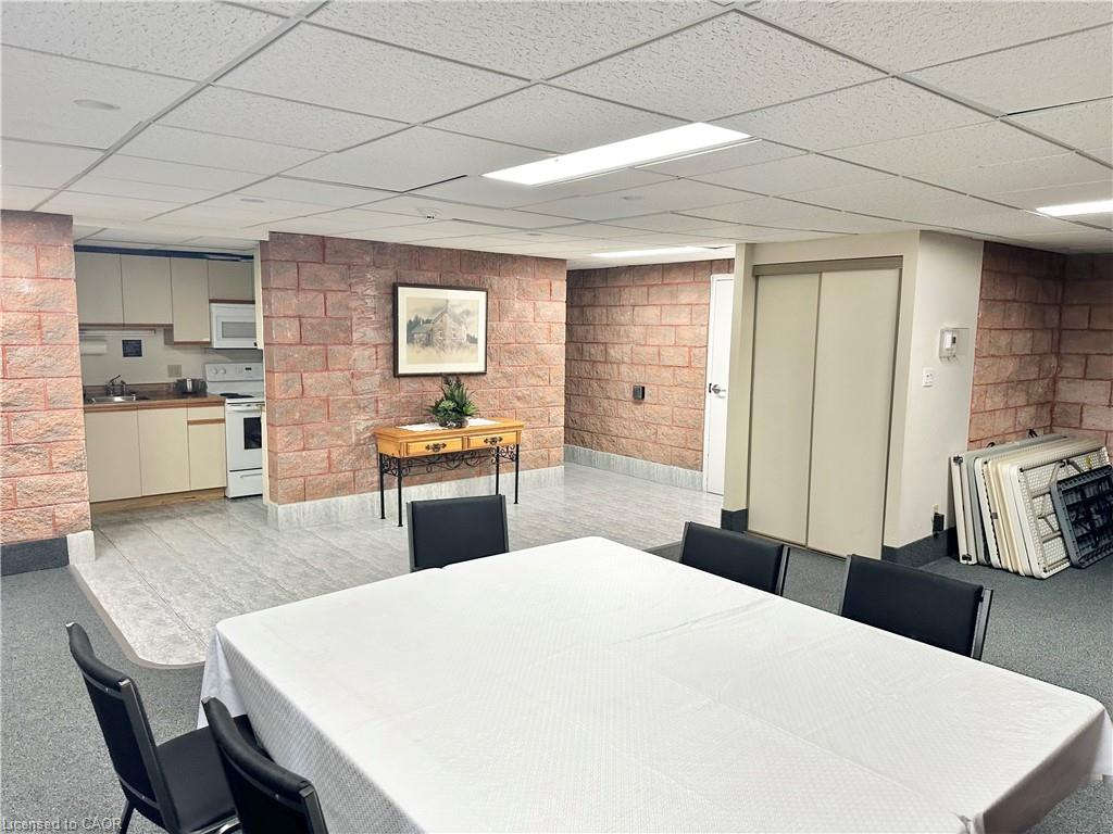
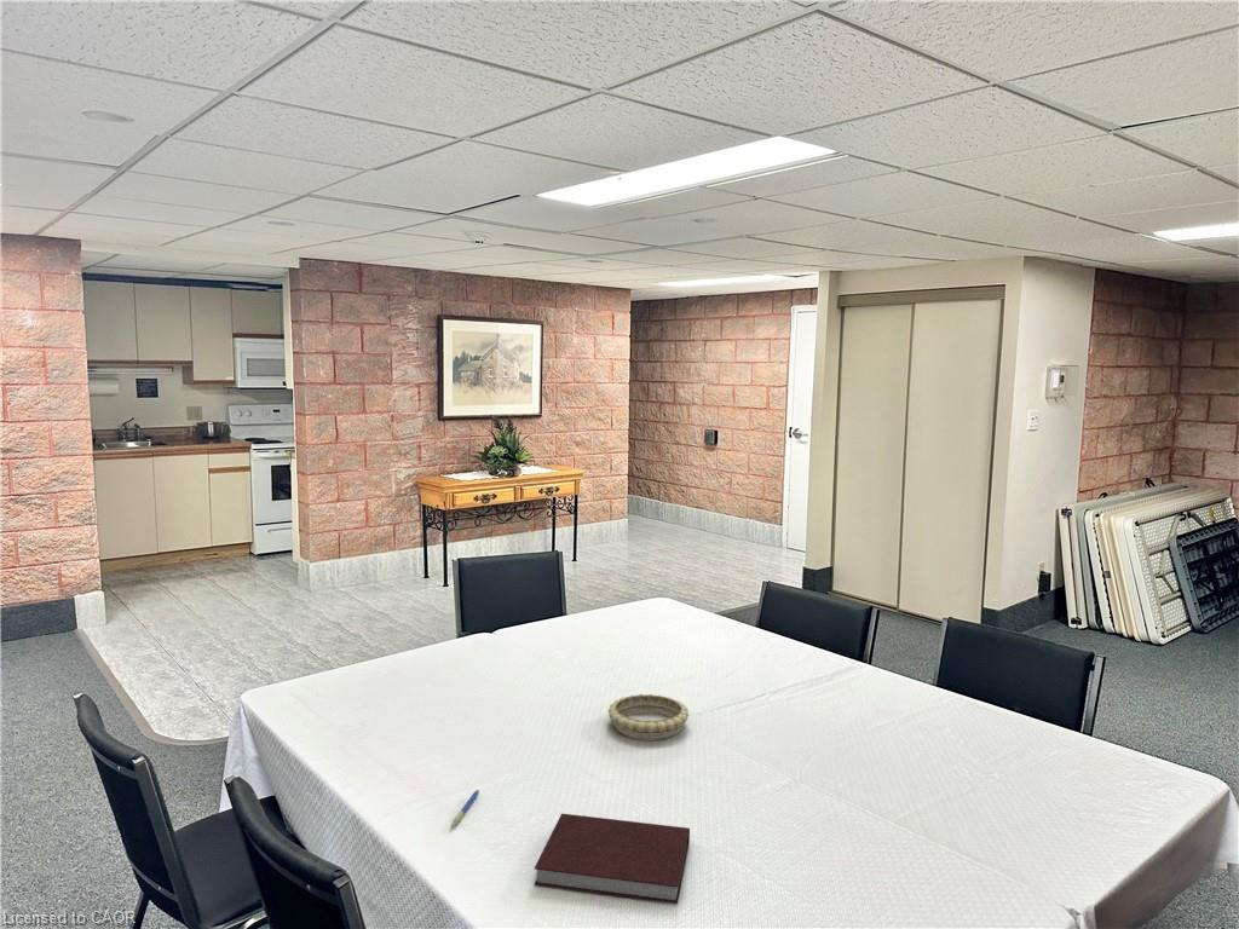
+ decorative bowl [607,693,690,742]
+ notebook [534,813,691,905]
+ pen [450,789,480,829]
